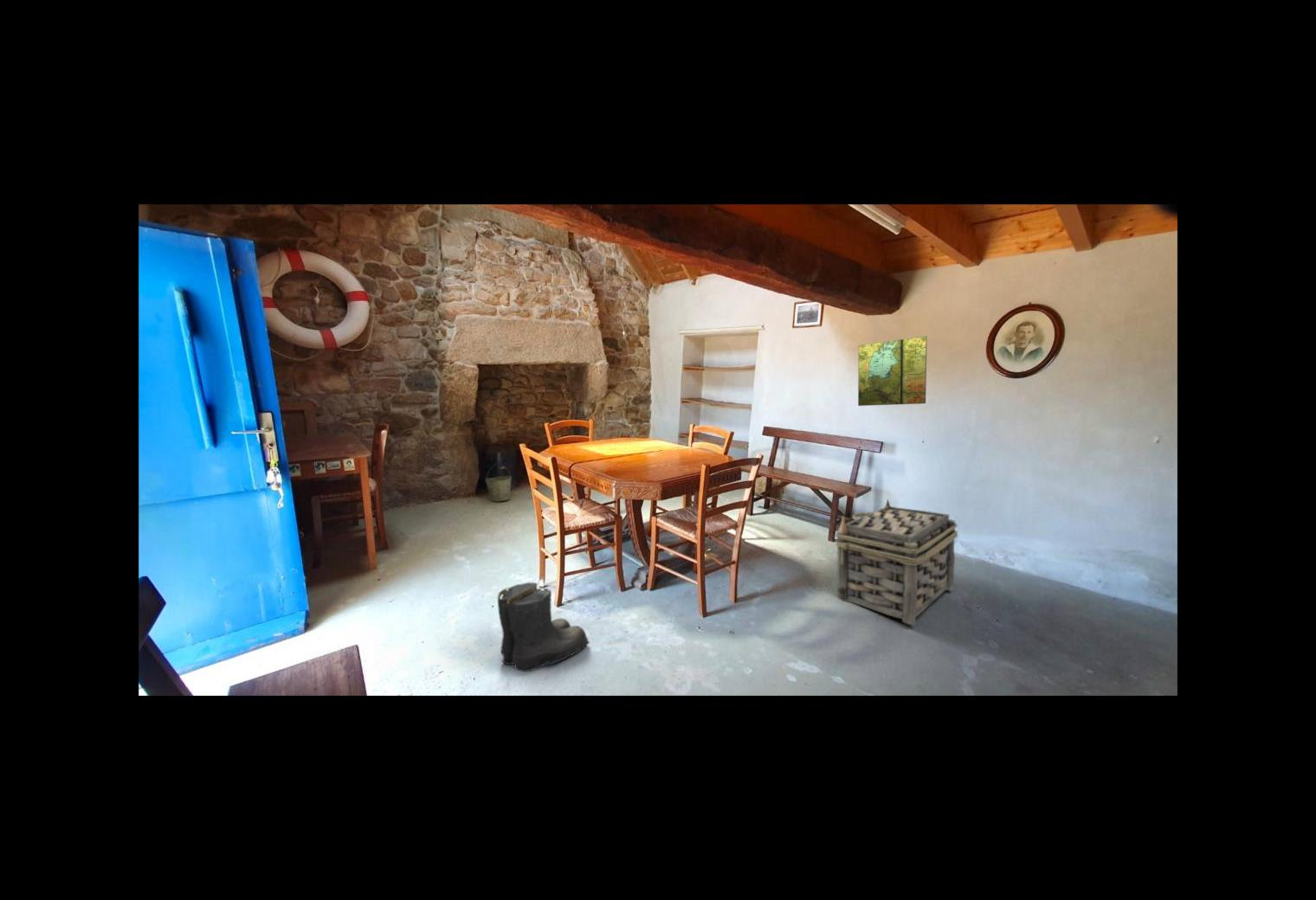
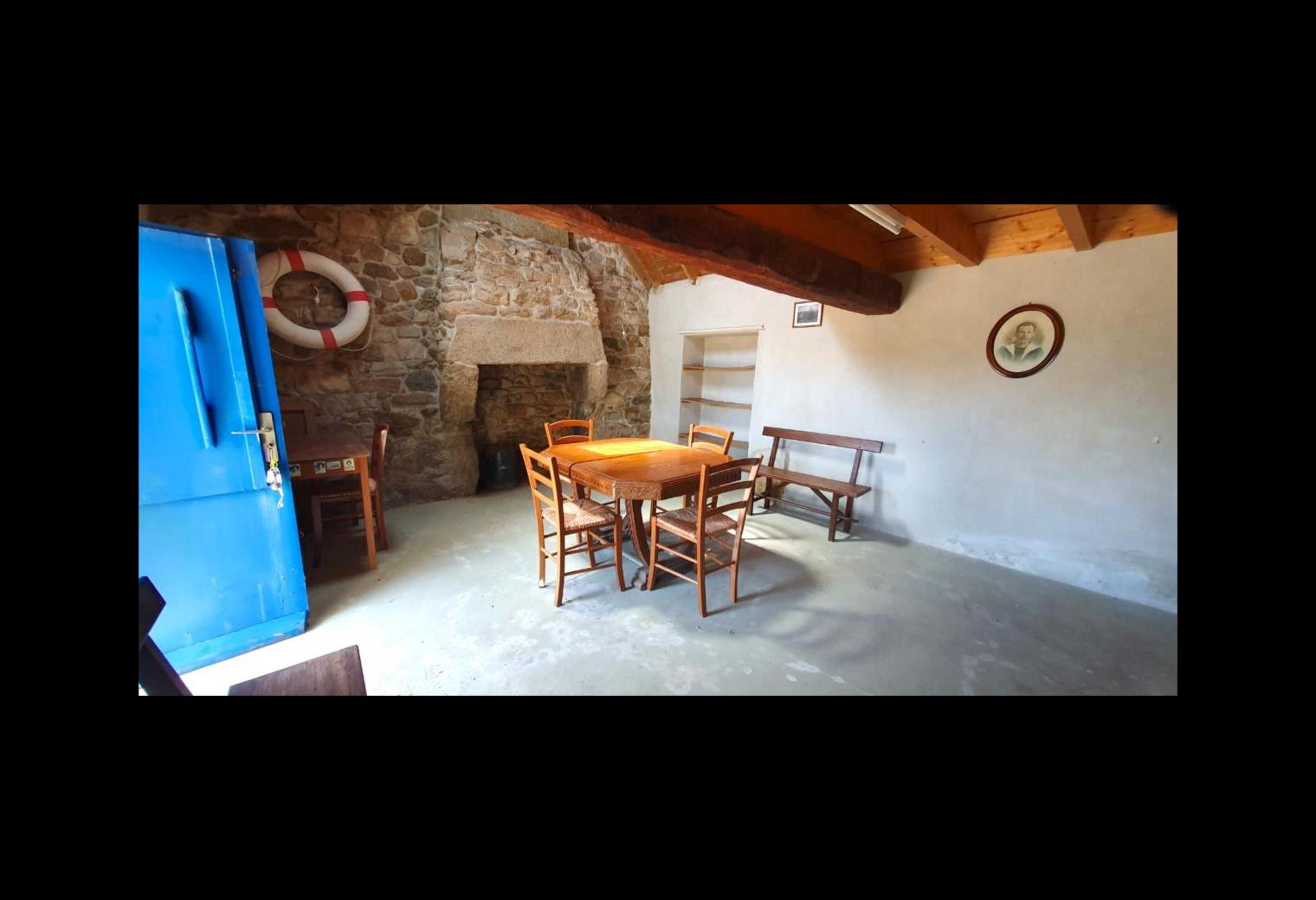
- map [857,335,928,407]
- basket [835,498,958,626]
- bucket [485,462,513,503]
- boots [497,582,590,672]
